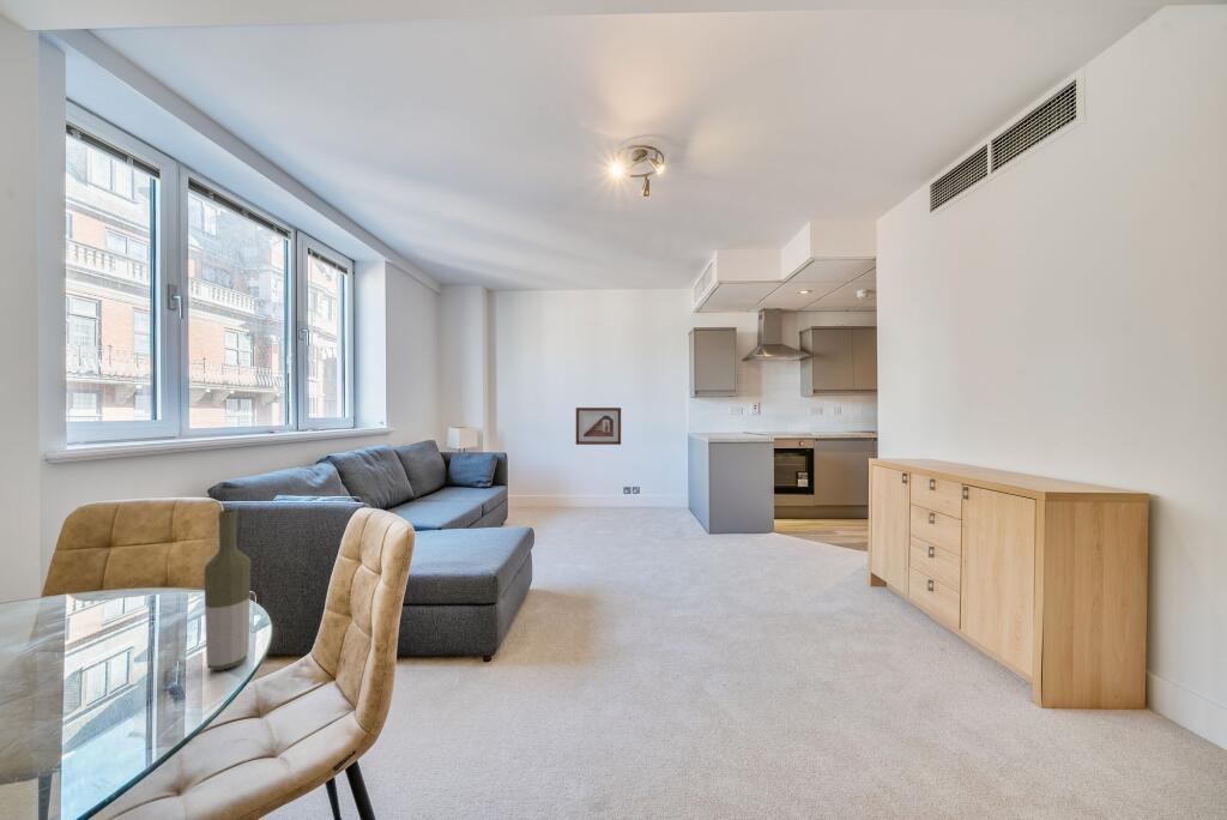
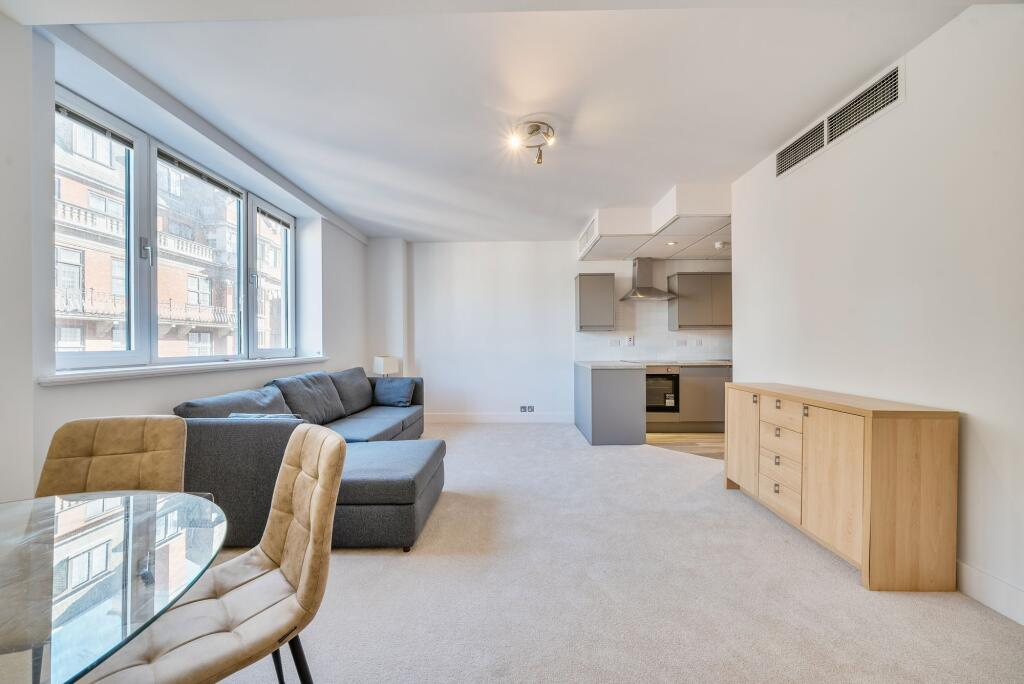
- bottle [203,508,252,671]
- picture frame [575,406,622,446]
